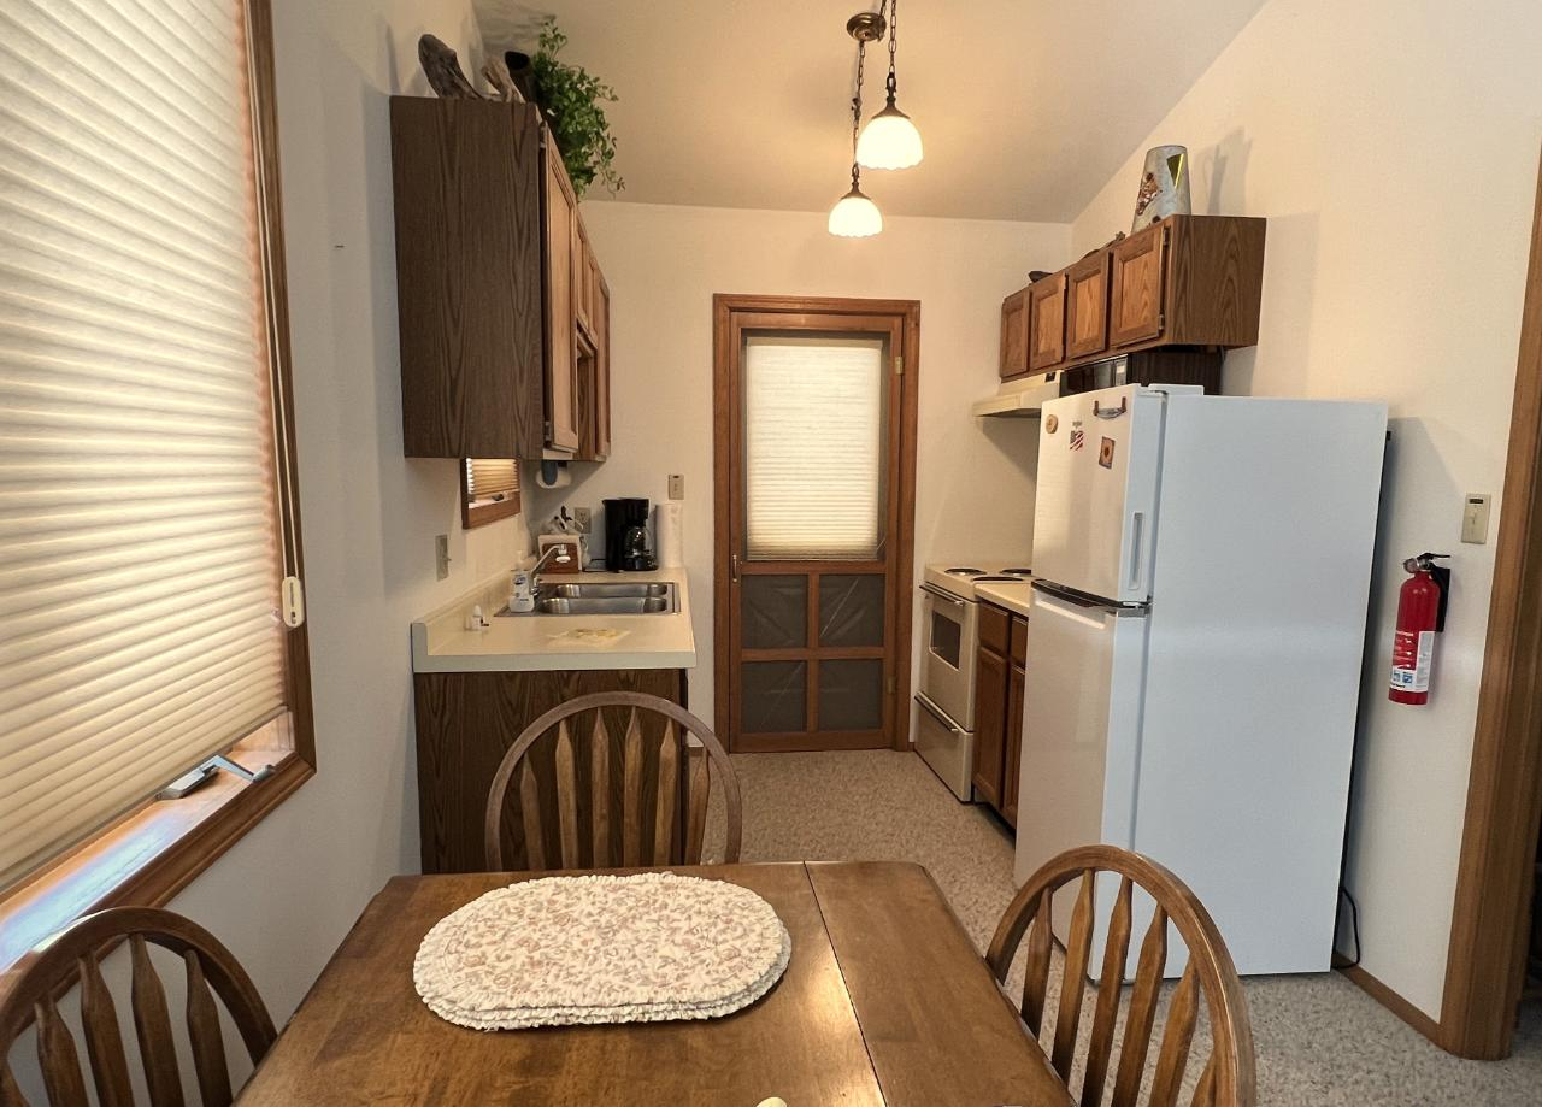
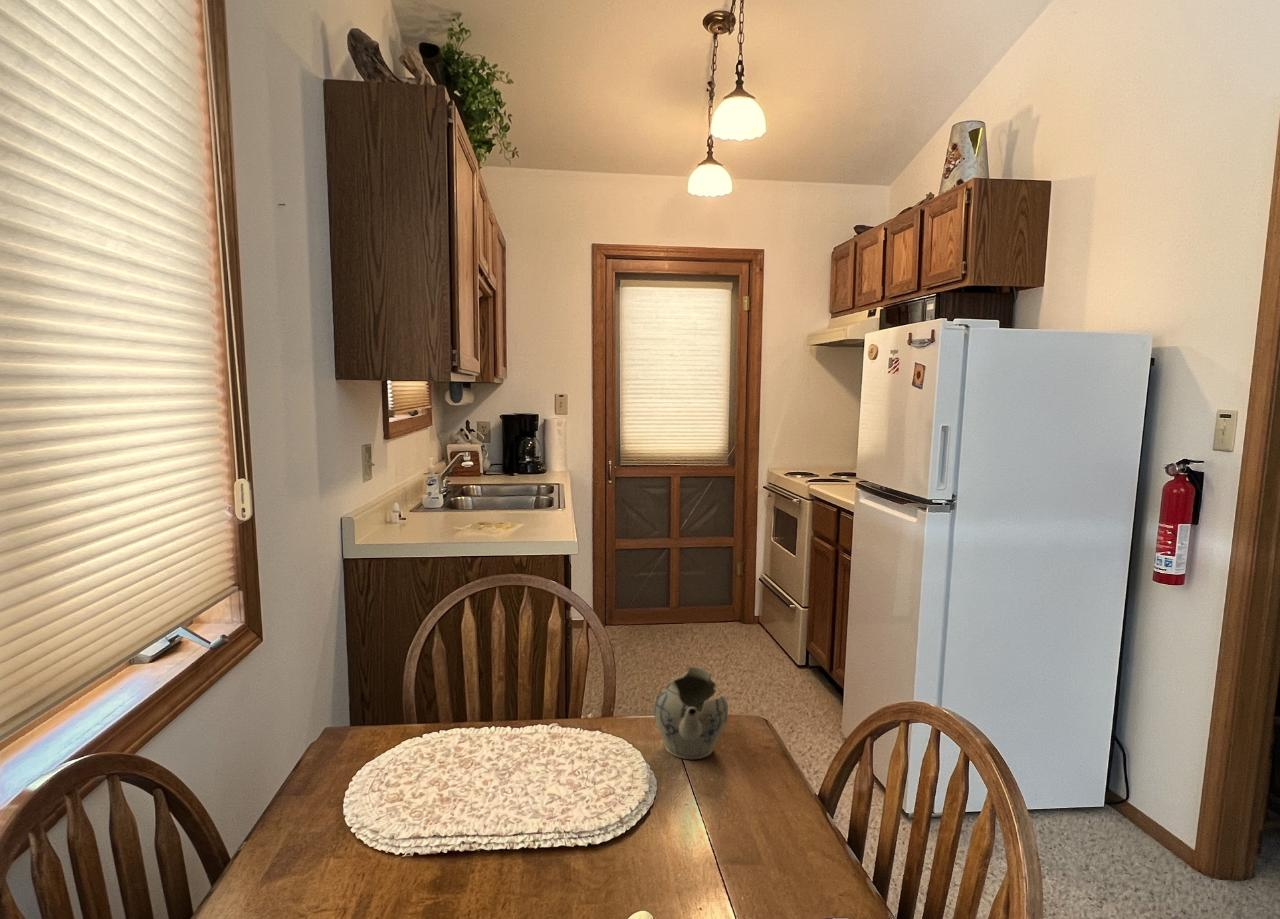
+ teapot [652,666,729,760]
